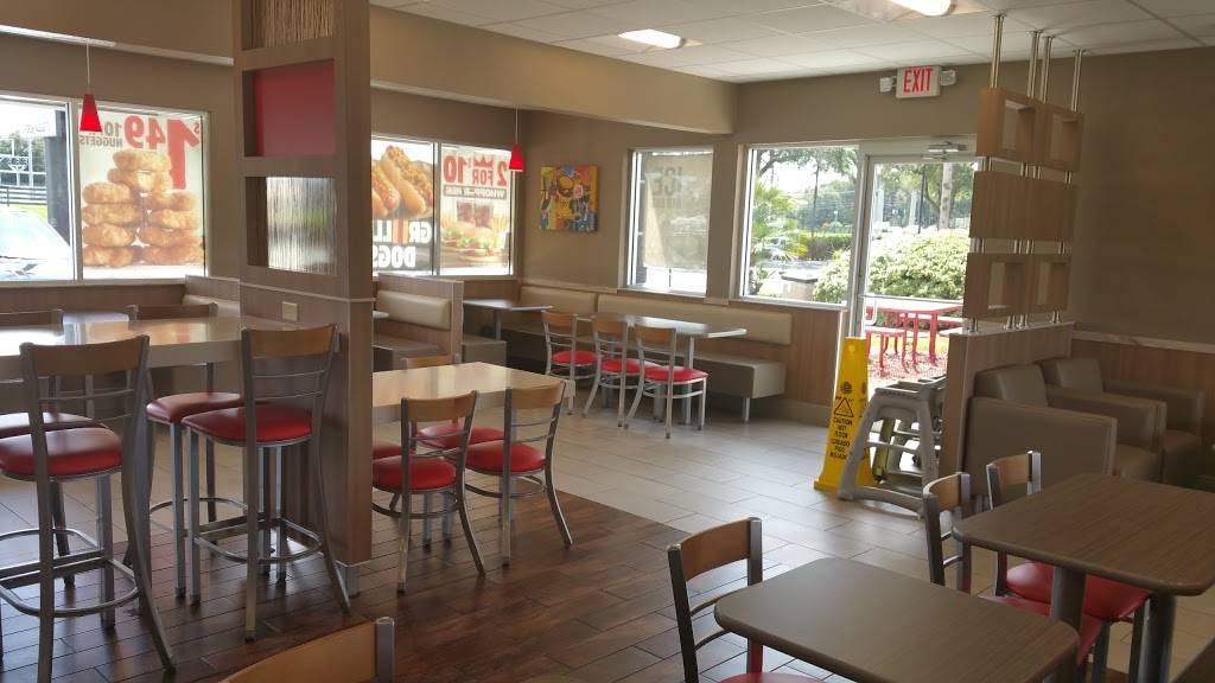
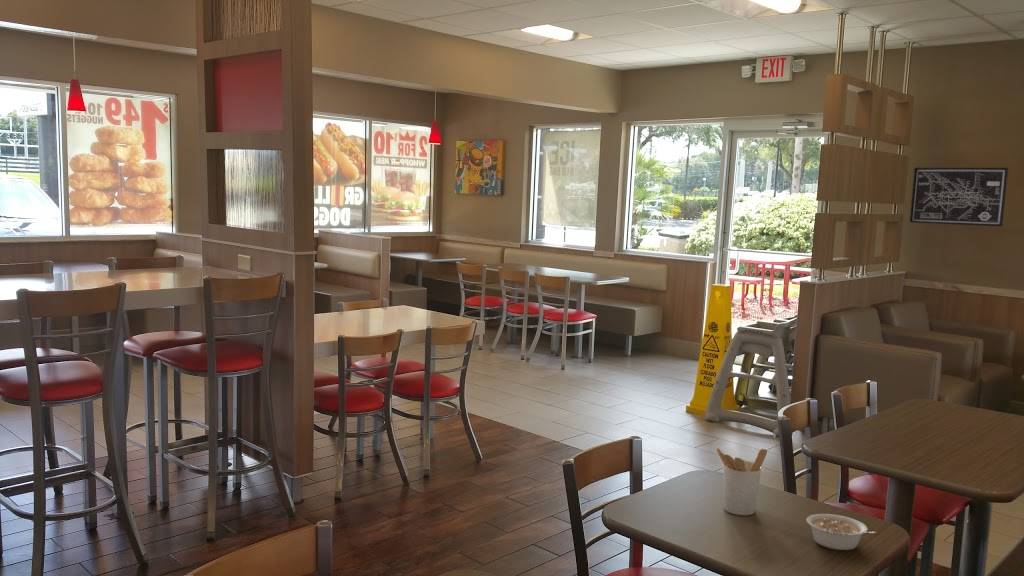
+ utensil holder [716,447,768,516]
+ wall art [909,167,1009,227]
+ legume [806,513,876,551]
